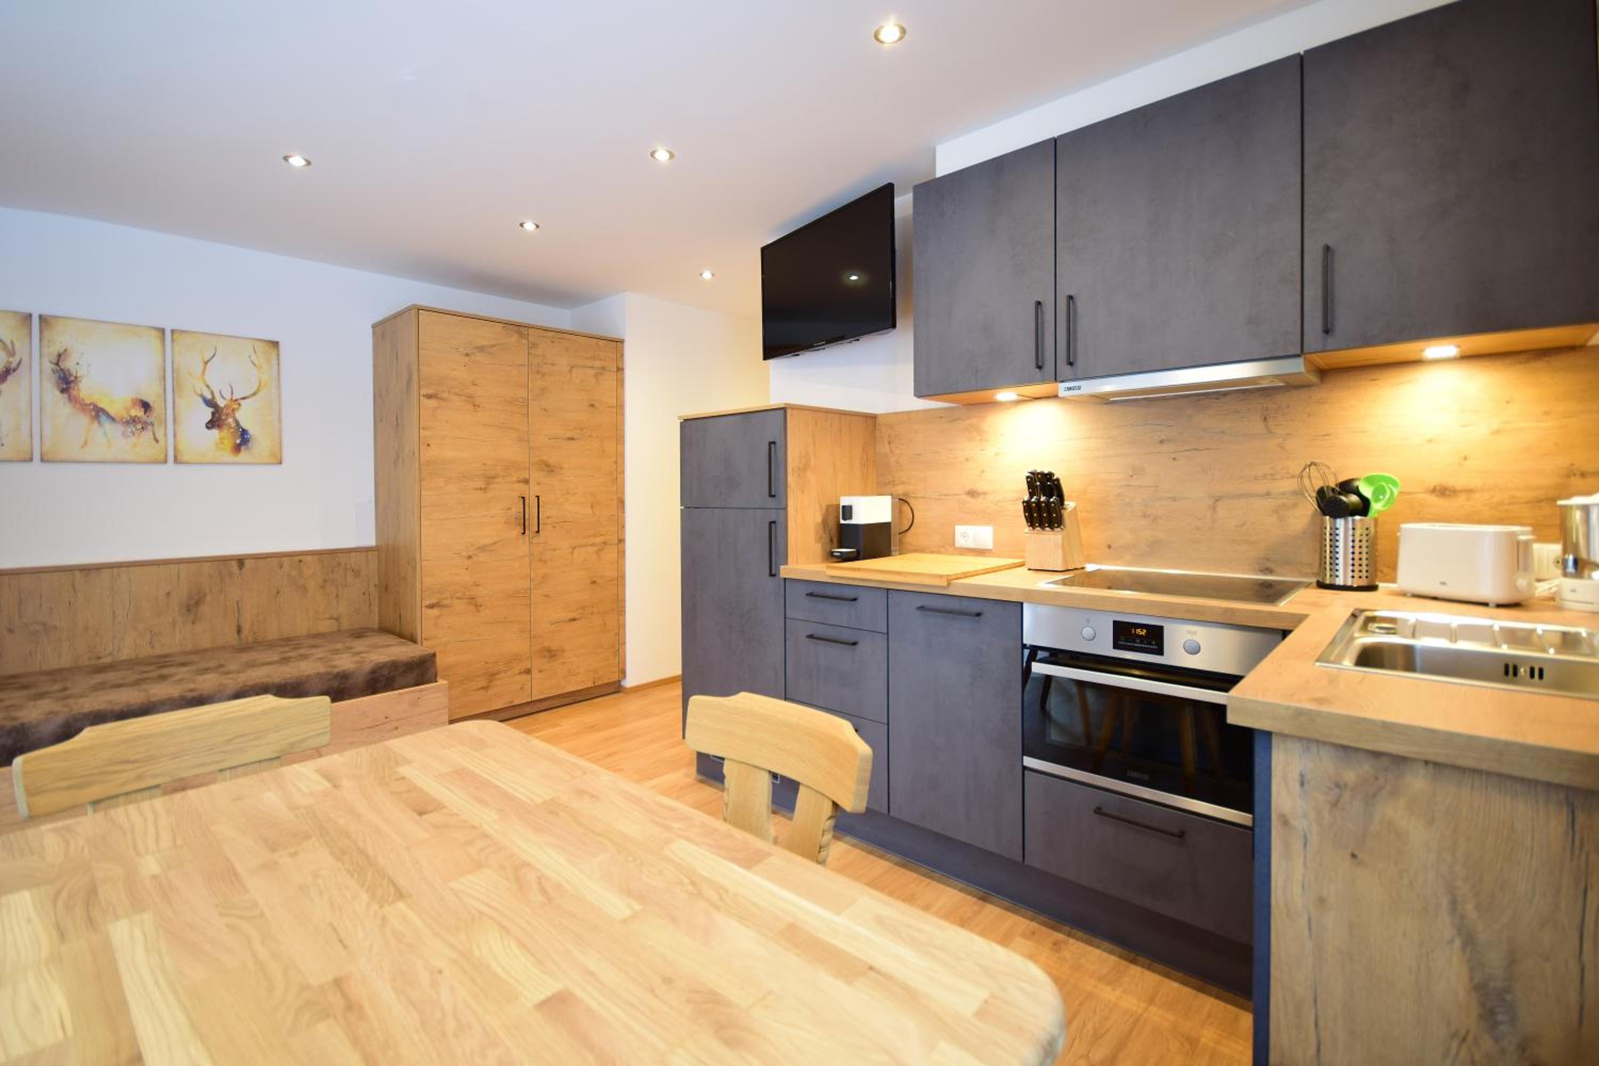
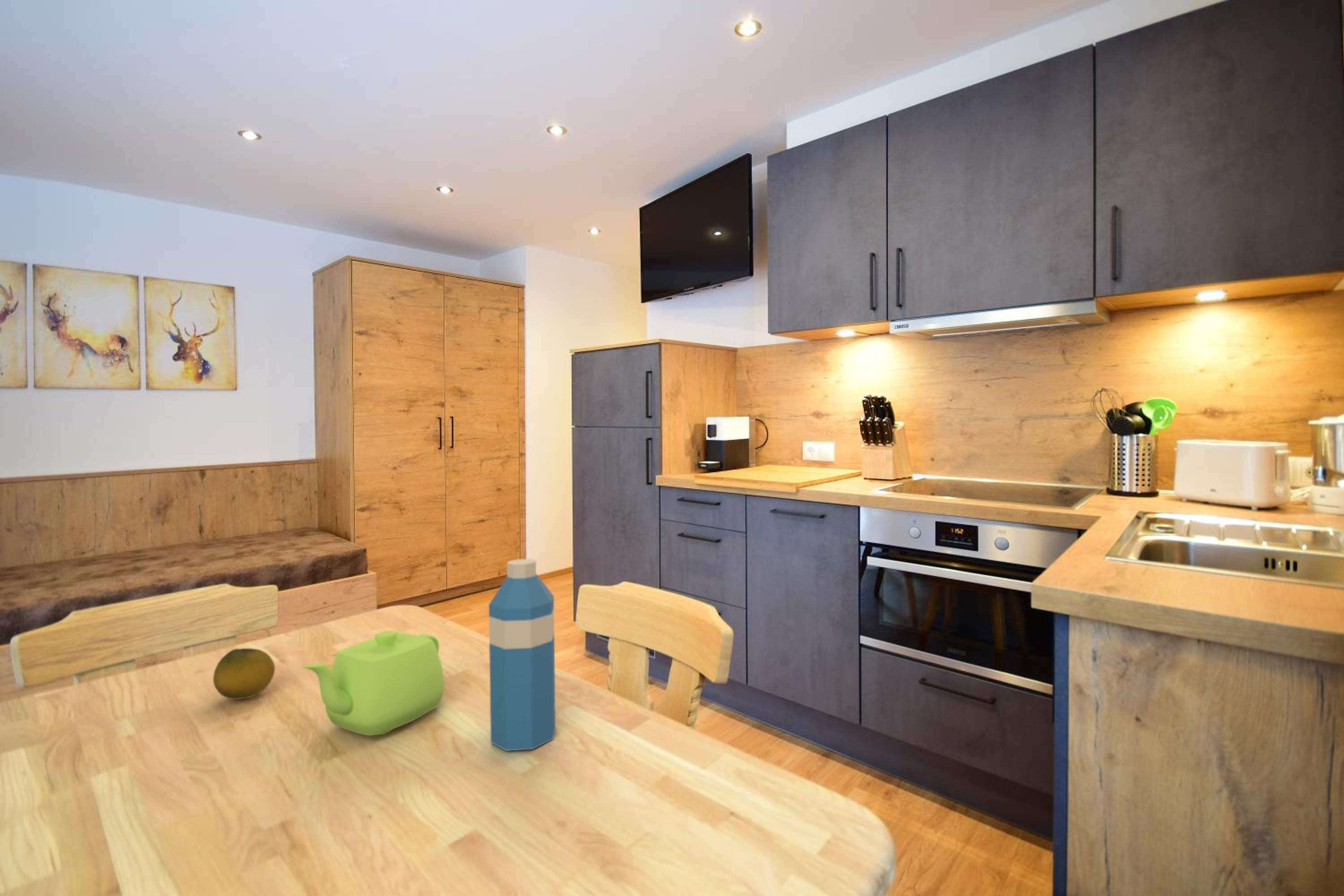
+ water bottle [488,559,556,751]
+ teapot [302,630,445,736]
+ fruit [213,648,276,700]
